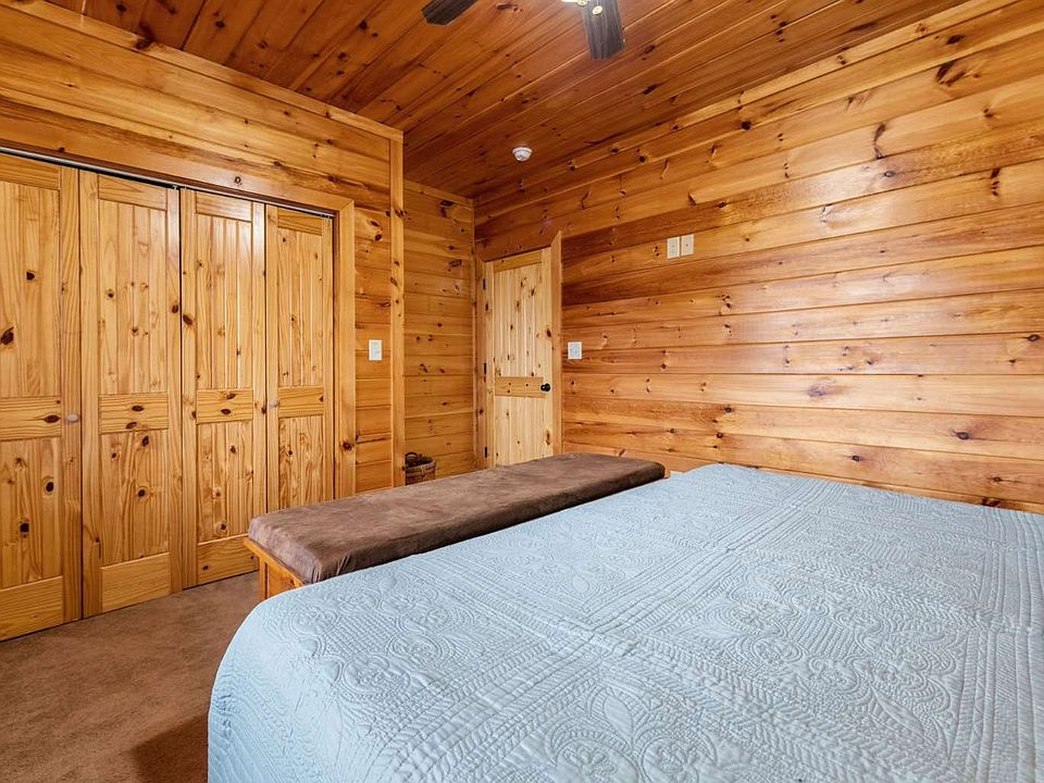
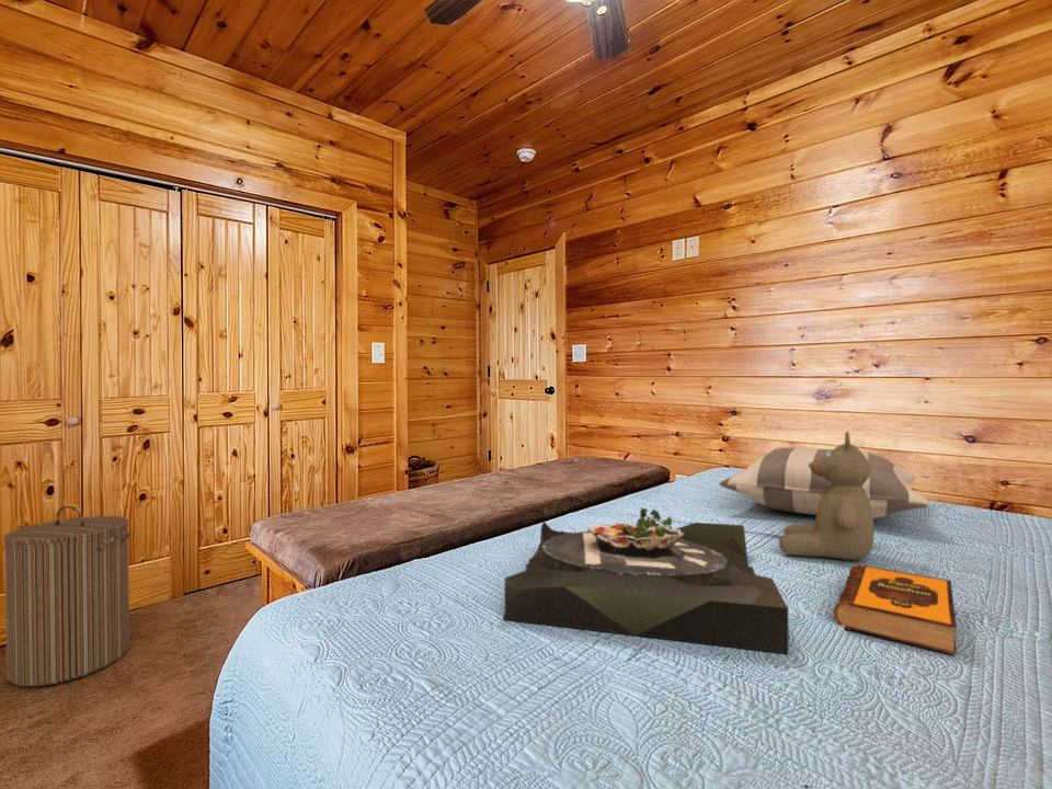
+ teddy bear [778,431,874,561]
+ laundry hamper [2,504,132,687]
+ serving tray [502,506,790,655]
+ hardback book [833,563,958,655]
+ pillow [719,446,930,519]
